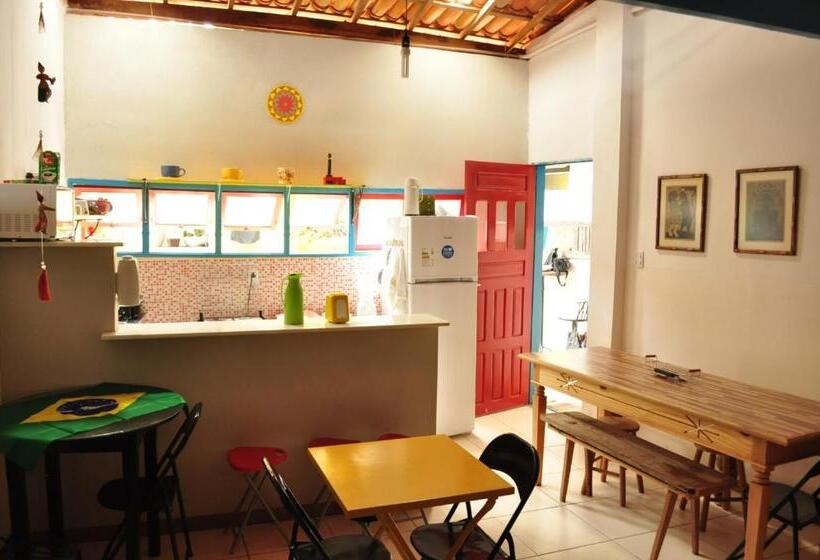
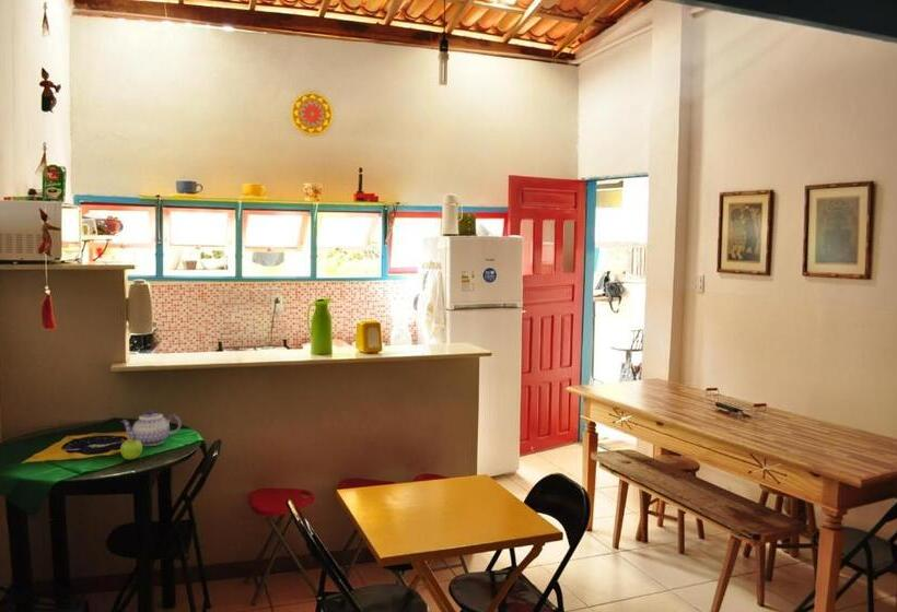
+ fruit [119,439,143,461]
+ teapot [119,409,183,447]
